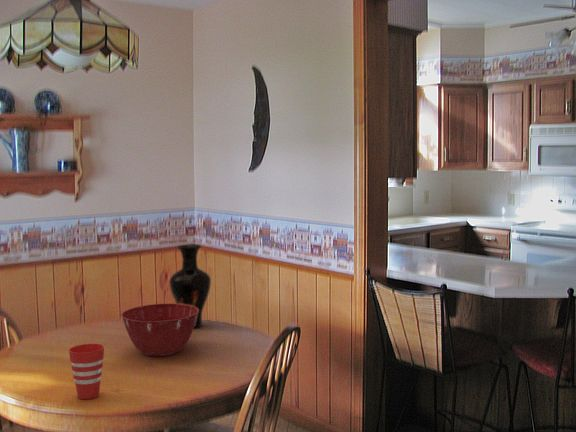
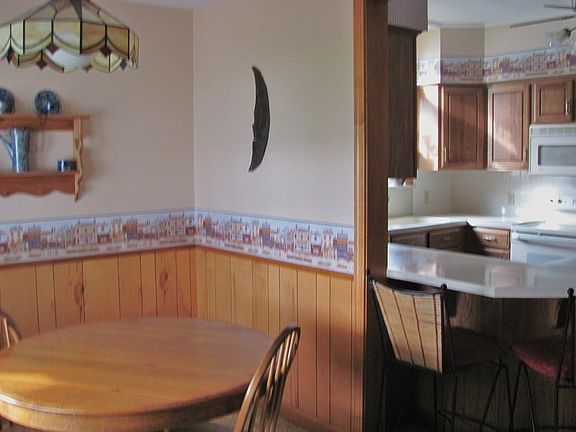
- cup [68,343,105,400]
- mixing bowl [120,303,198,357]
- vase [168,244,212,329]
